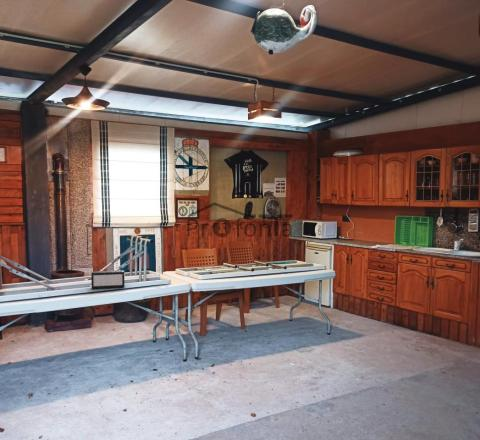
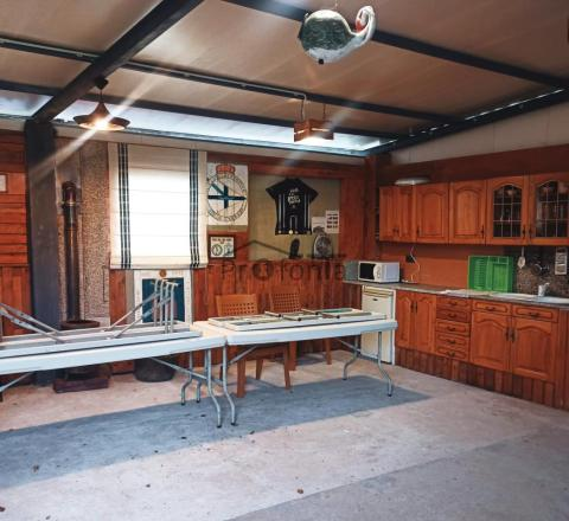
- speaker [90,269,126,290]
